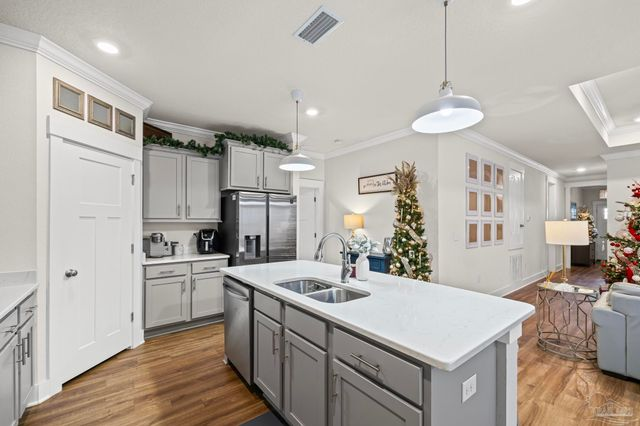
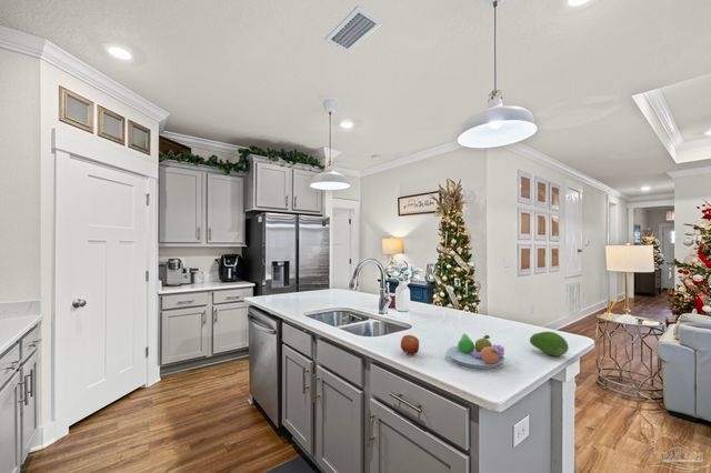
+ apple [400,334,420,355]
+ fruit bowl [445,333,505,370]
+ fruit [529,331,570,358]
